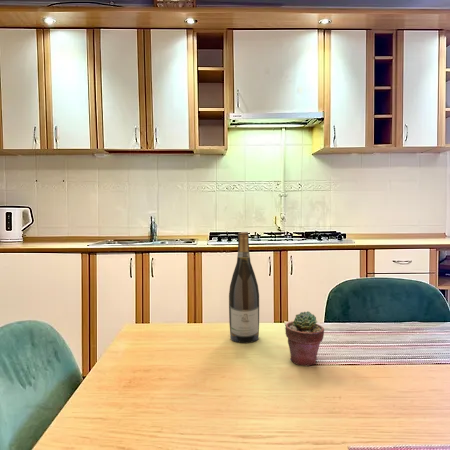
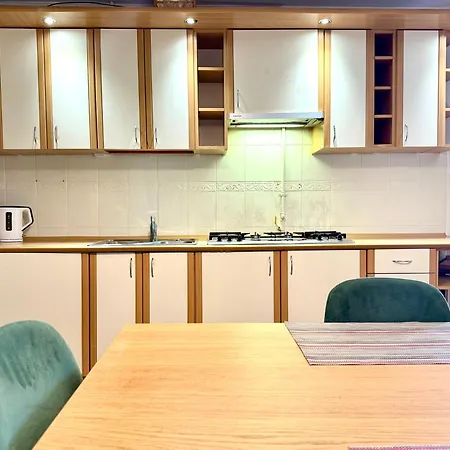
- wine bottle [228,231,260,344]
- potted succulent [284,310,325,367]
